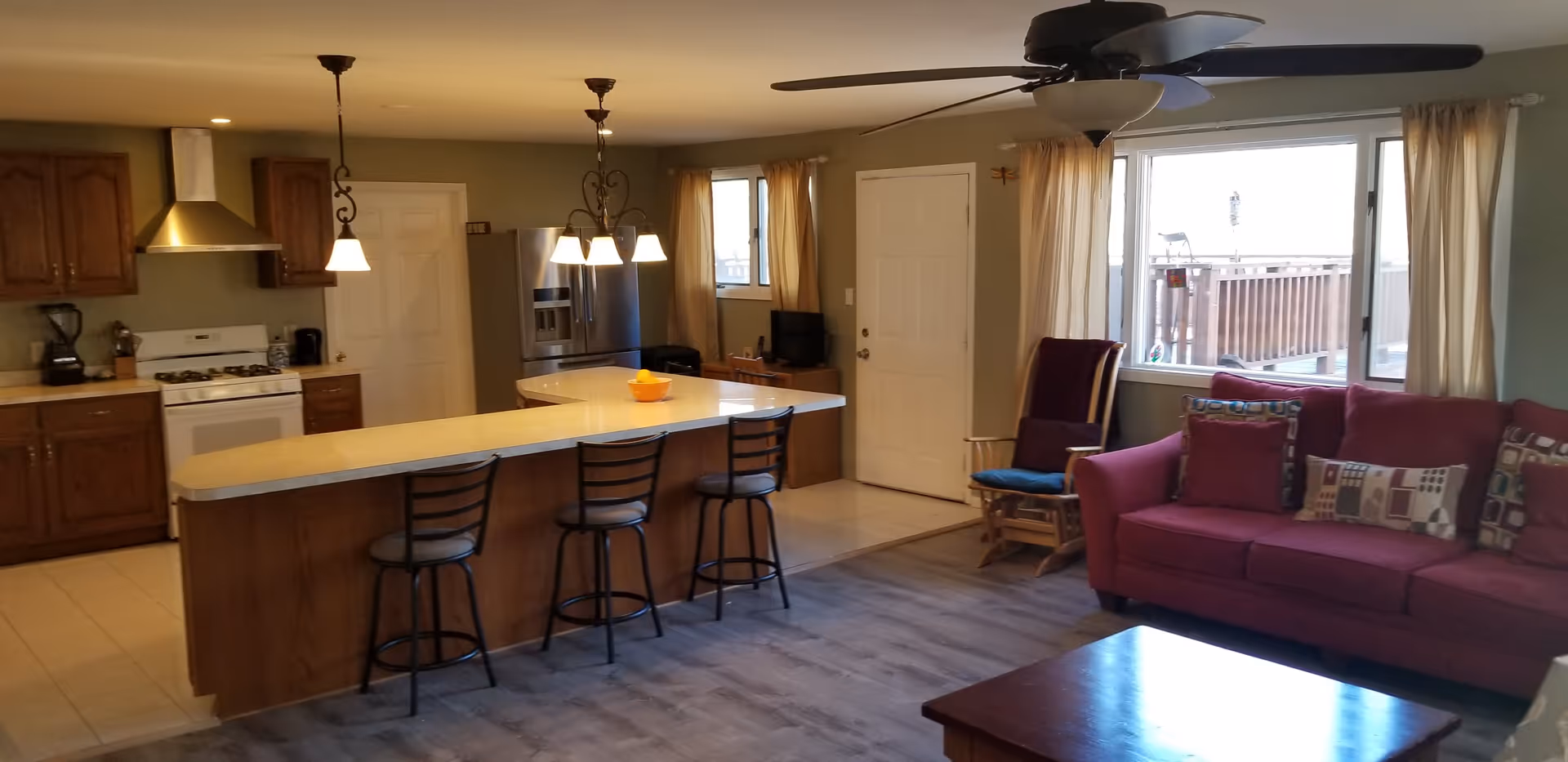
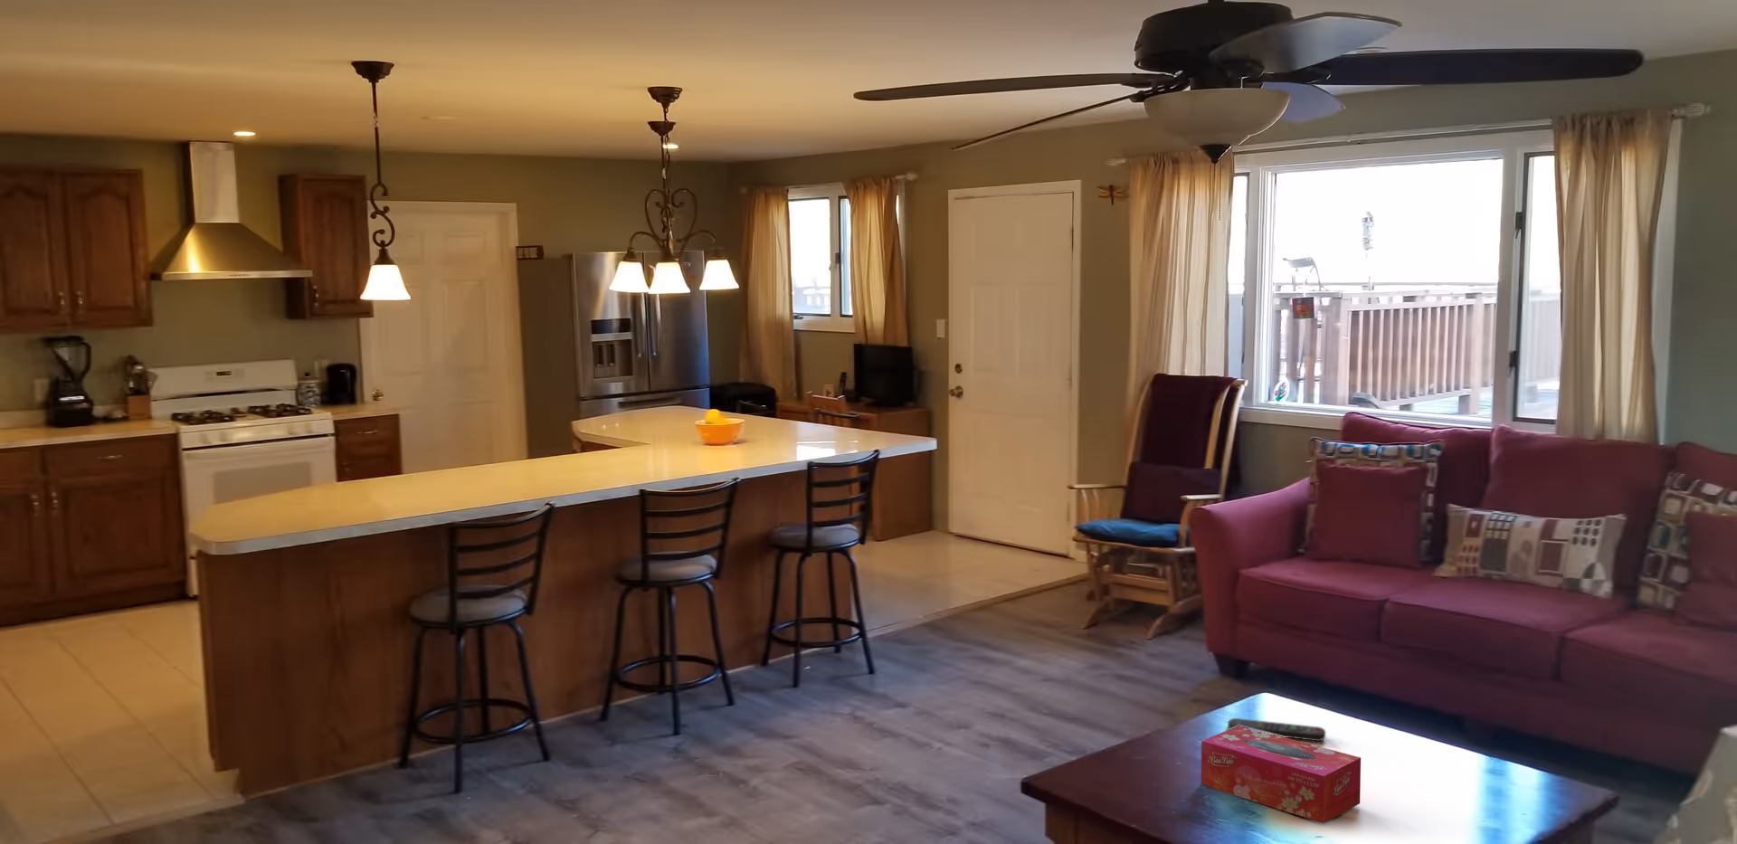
+ remote control [1226,718,1326,742]
+ tissue box [1201,725,1361,824]
